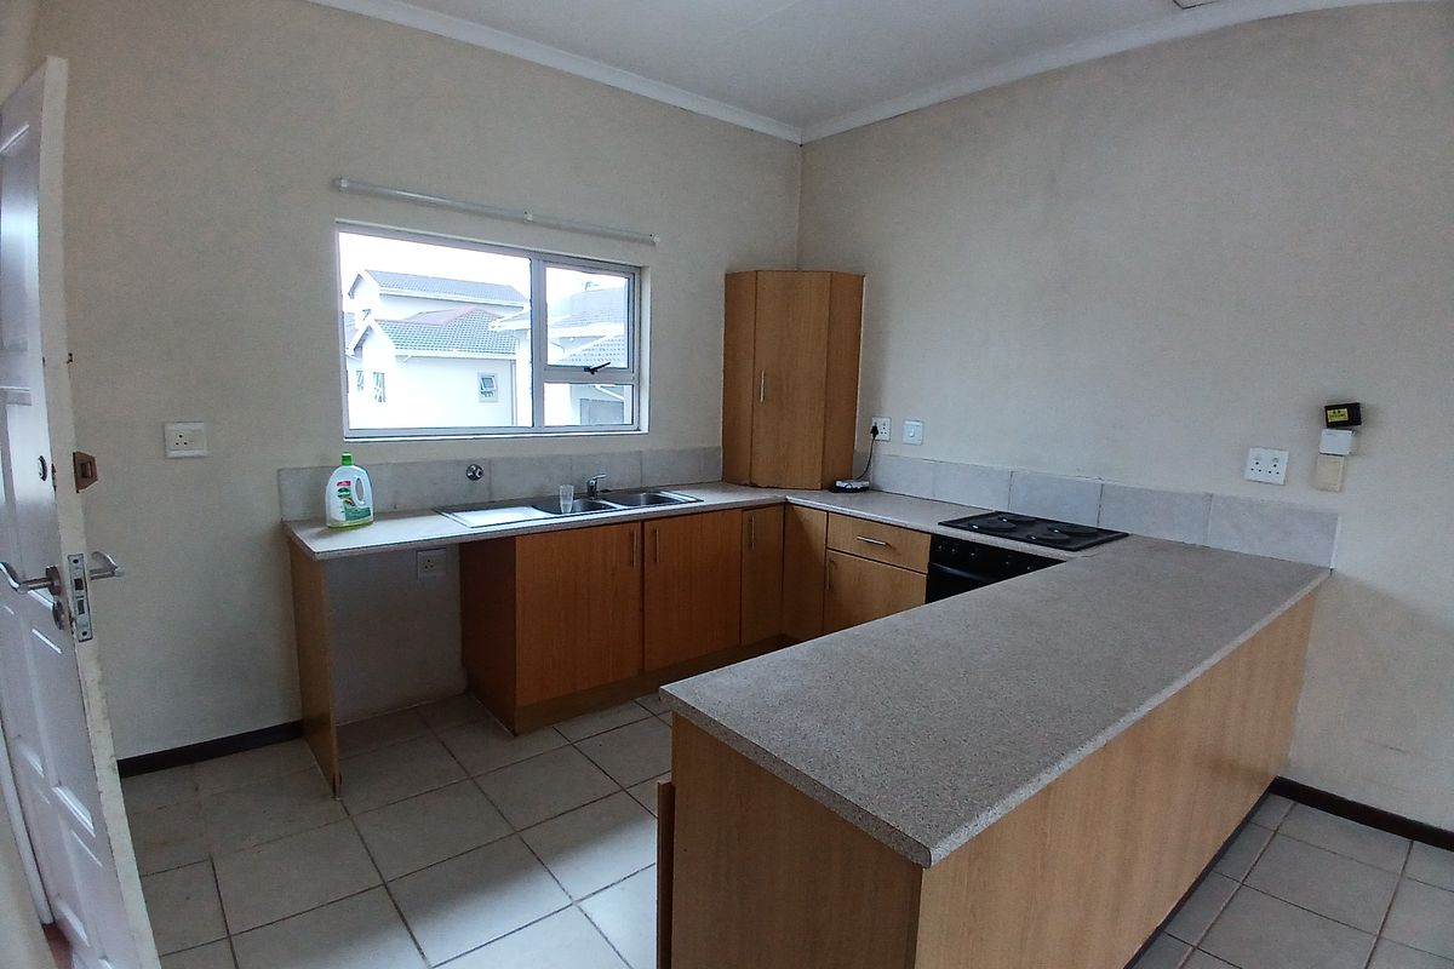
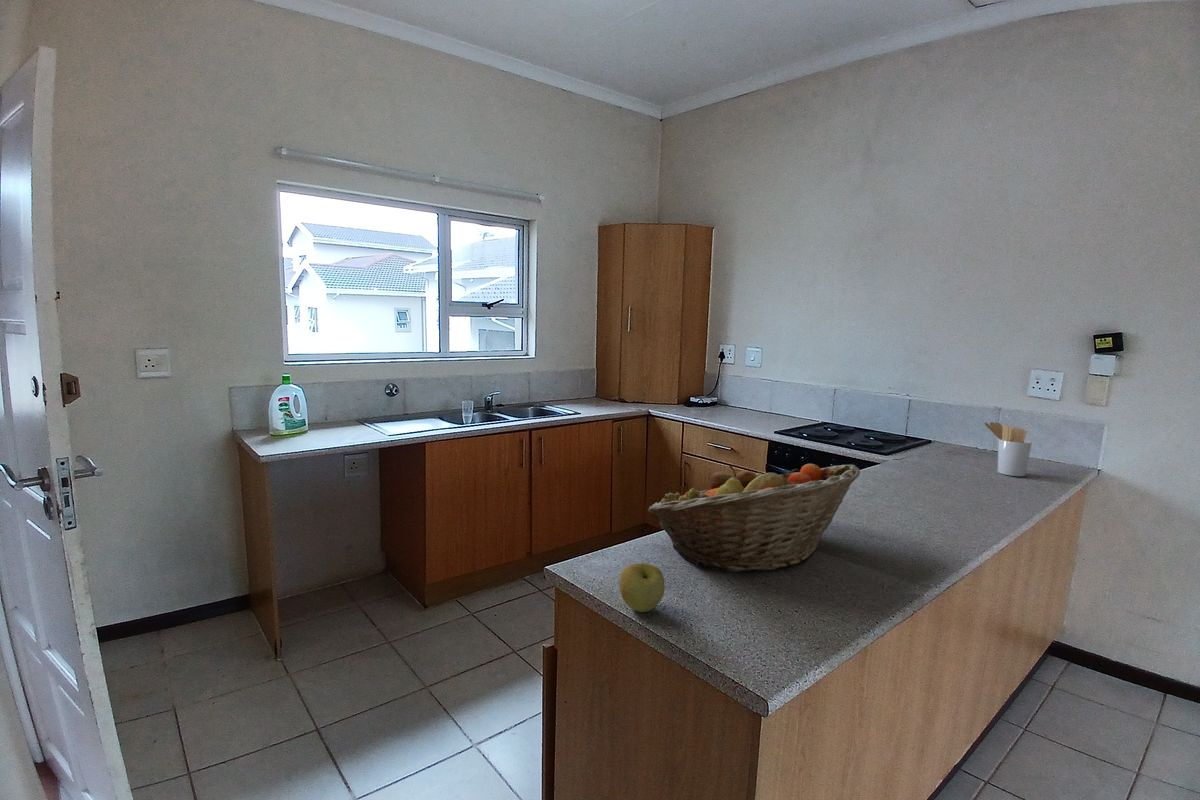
+ fruit basket [647,463,861,573]
+ utensil holder [983,421,1033,477]
+ apple [618,562,666,613]
